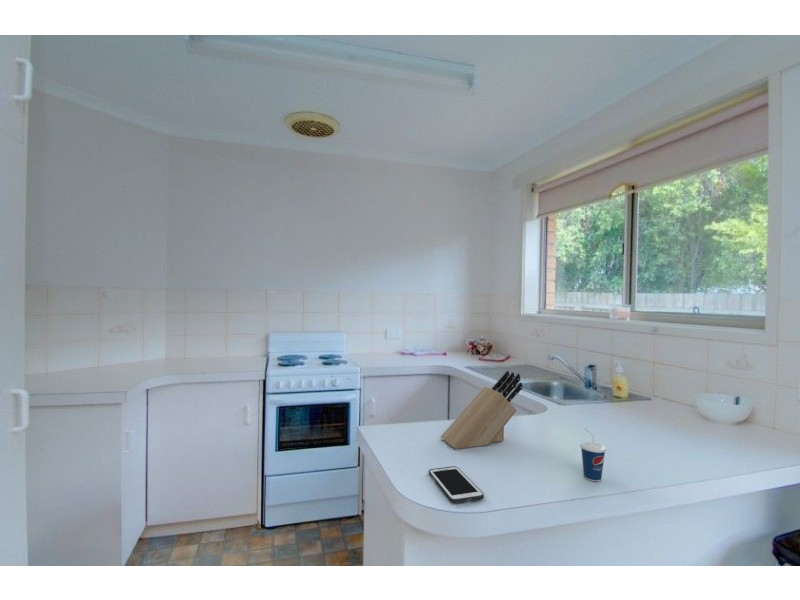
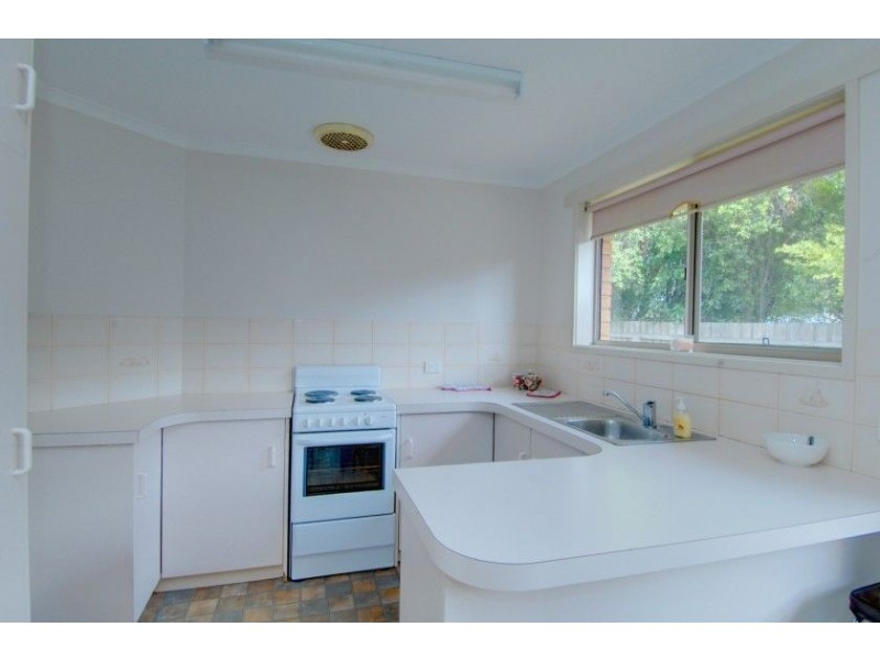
- knife block [440,370,523,450]
- cup [579,428,607,482]
- cell phone [428,465,485,504]
